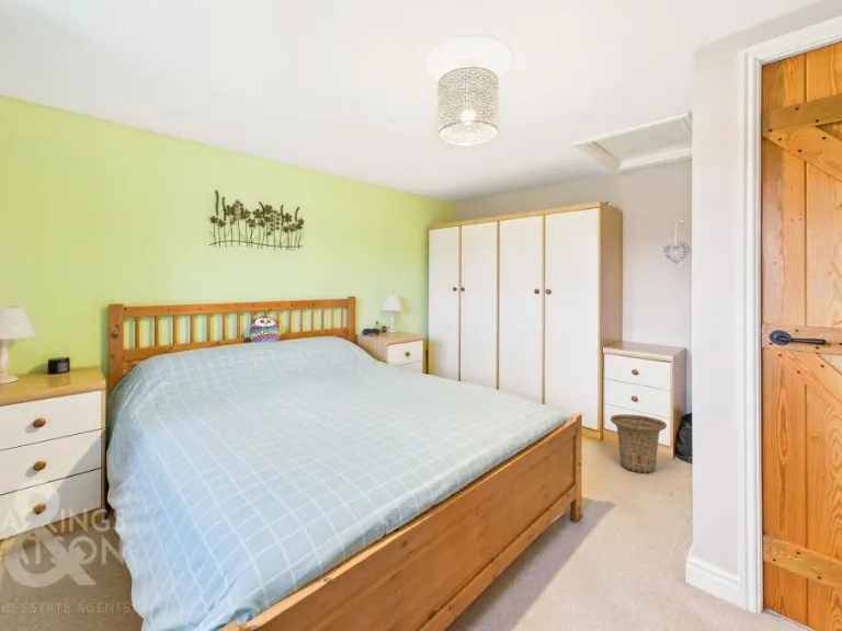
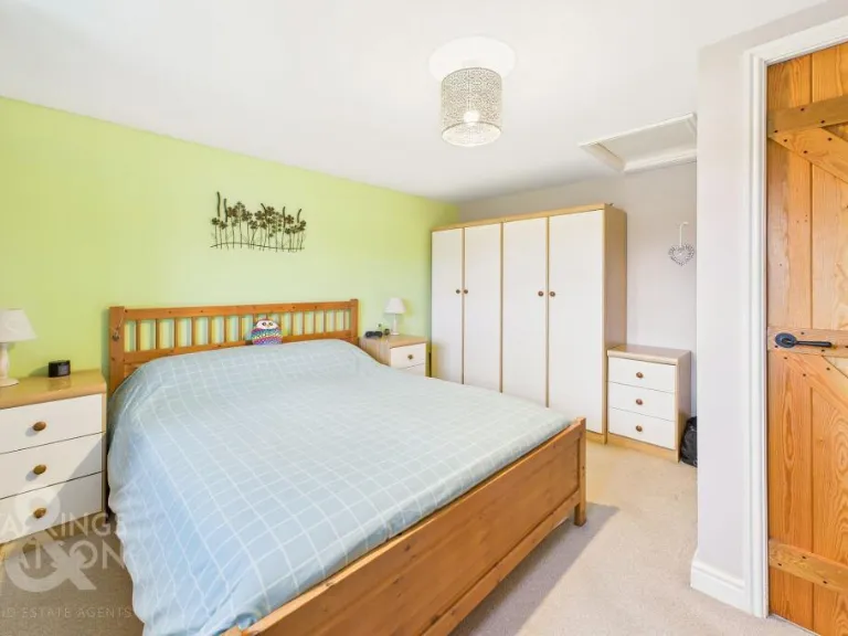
- basket [610,413,668,474]
